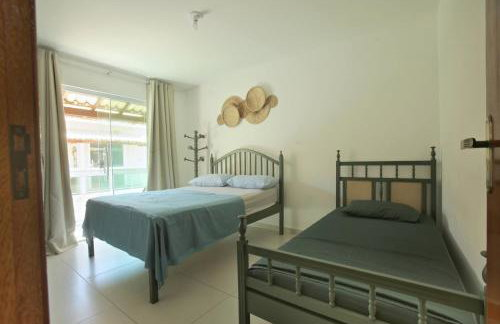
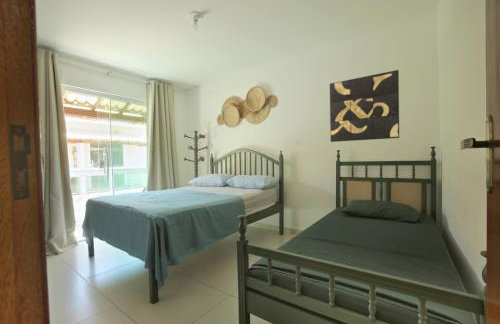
+ wall art [329,69,400,143]
